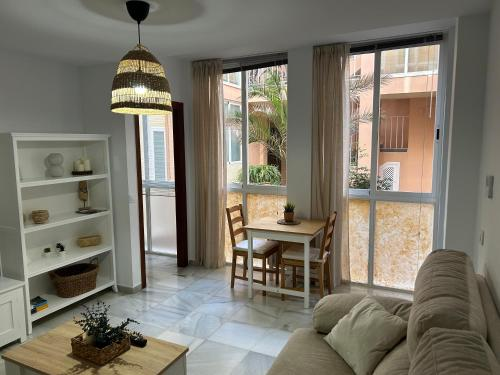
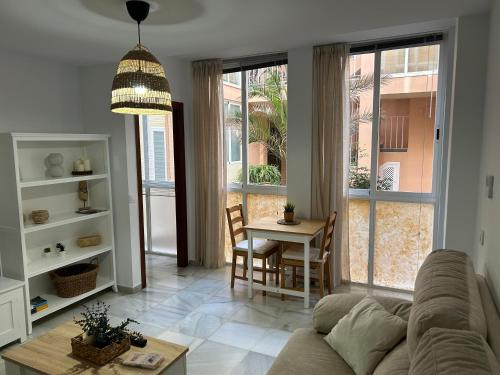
+ paperback book [121,351,165,371]
